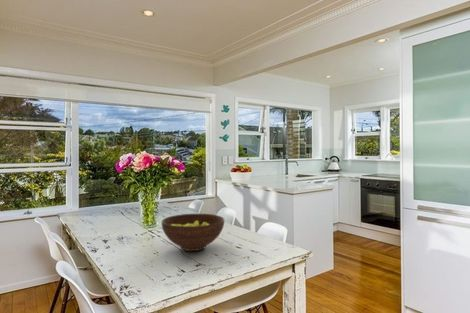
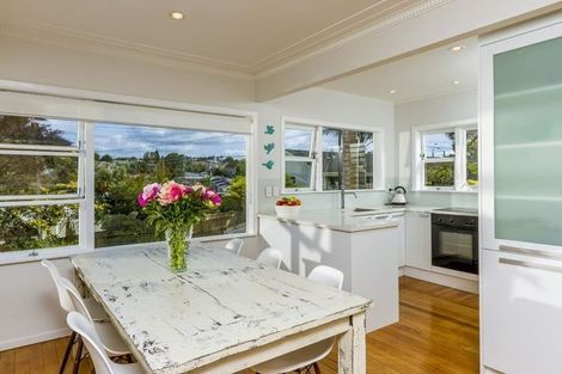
- fruit bowl [161,213,225,252]
